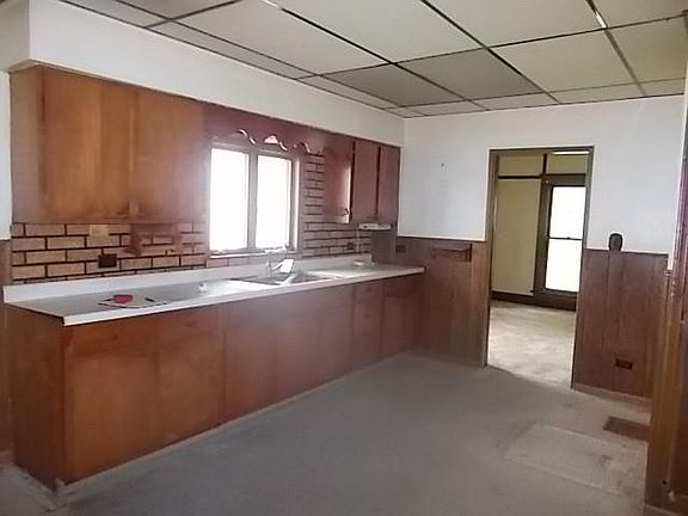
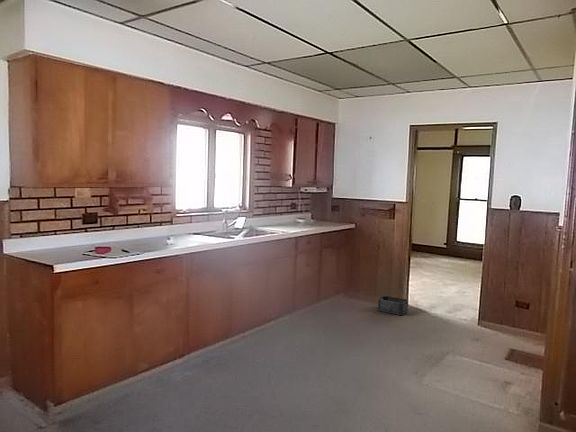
+ storage bin [377,295,409,316]
